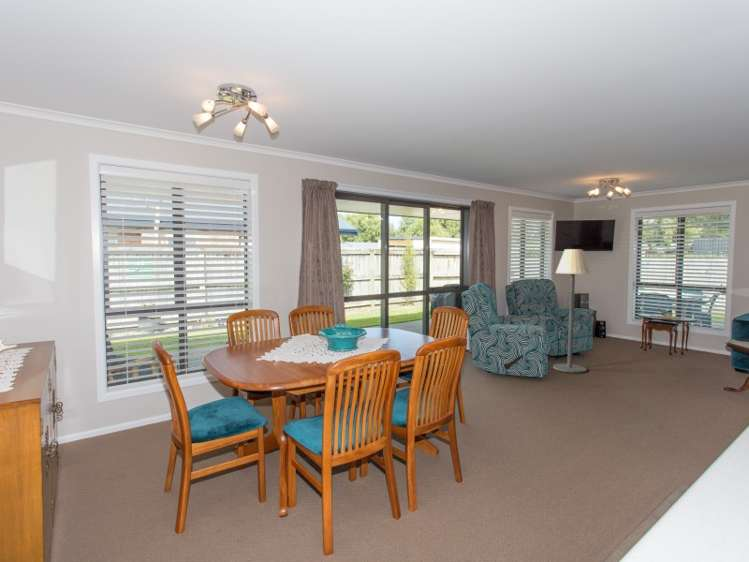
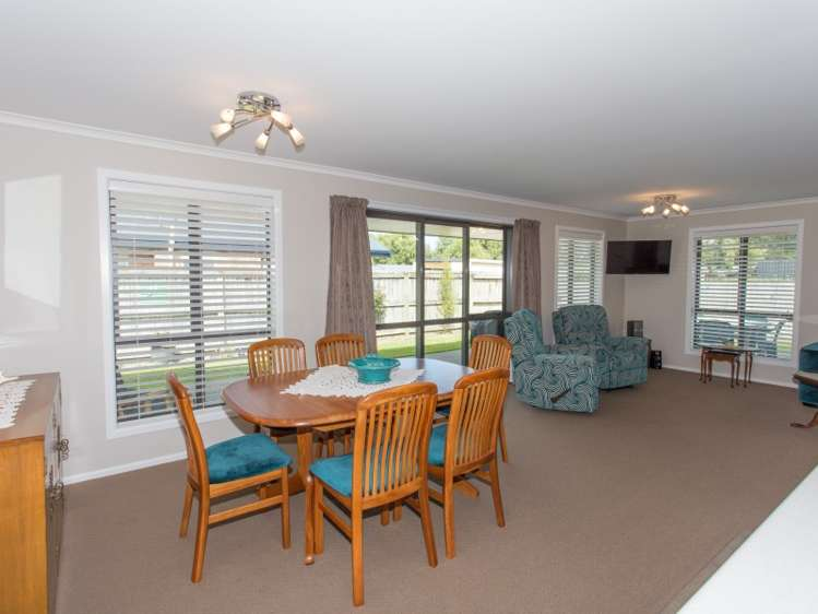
- floor lamp [552,248,591,374]
